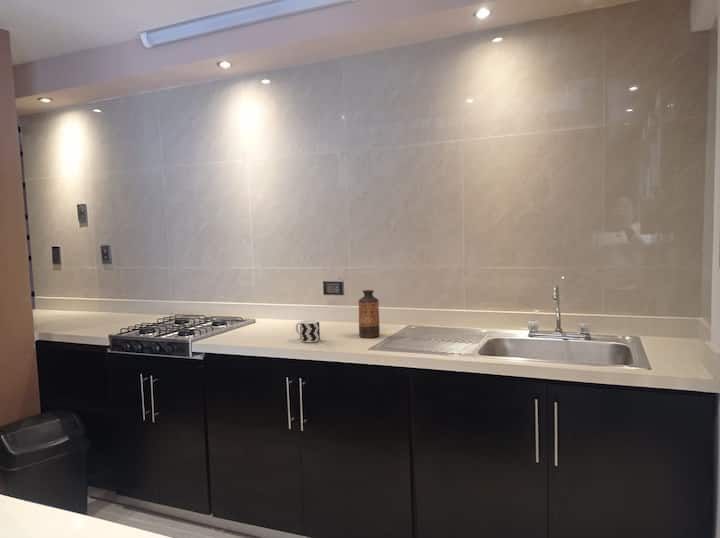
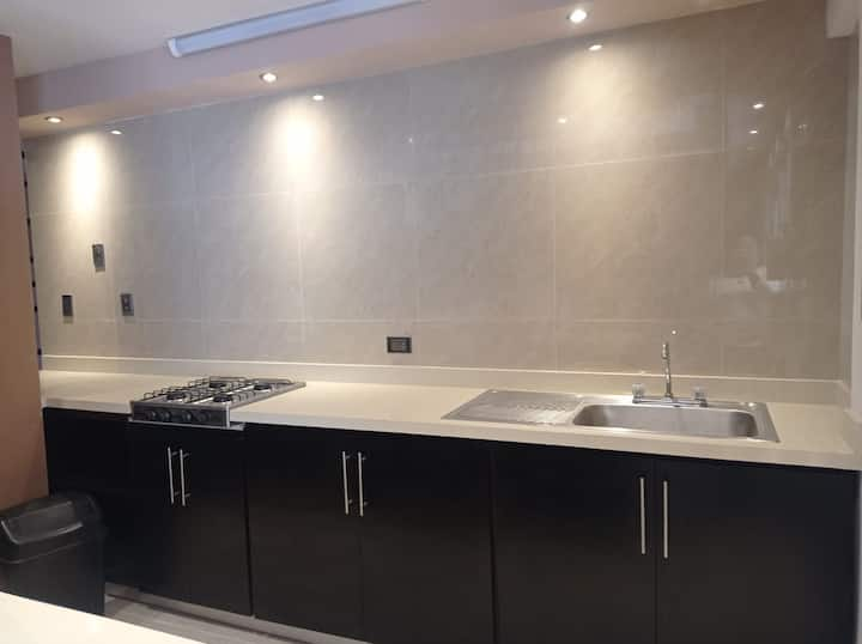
- cup [295,319,321,343]
- bottle [358,289,381,339]
